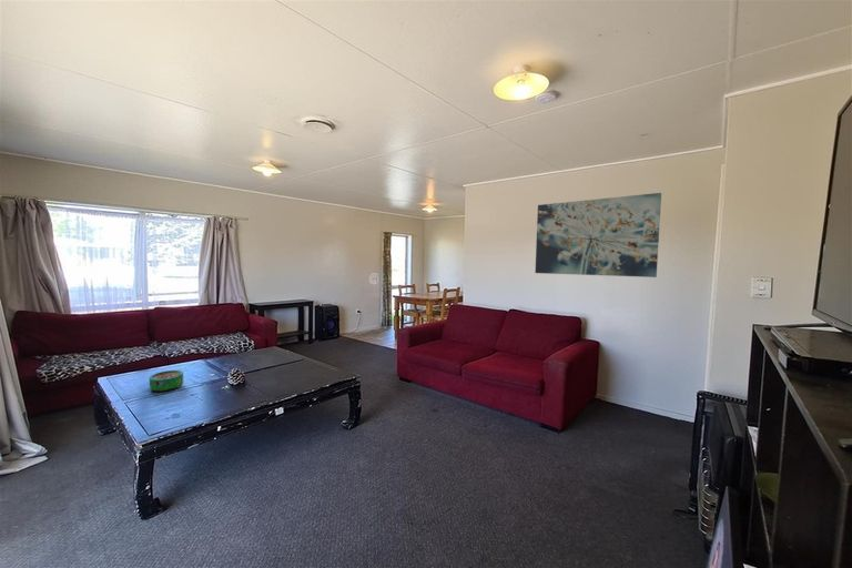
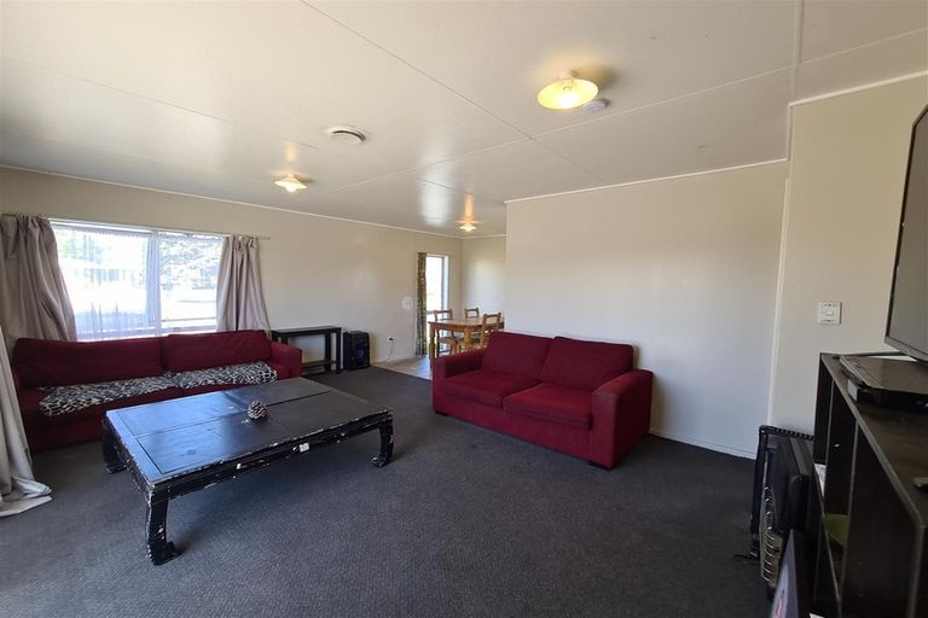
- decorative bowl [149,369,184,393]
- wall art [534,192,662,278]
